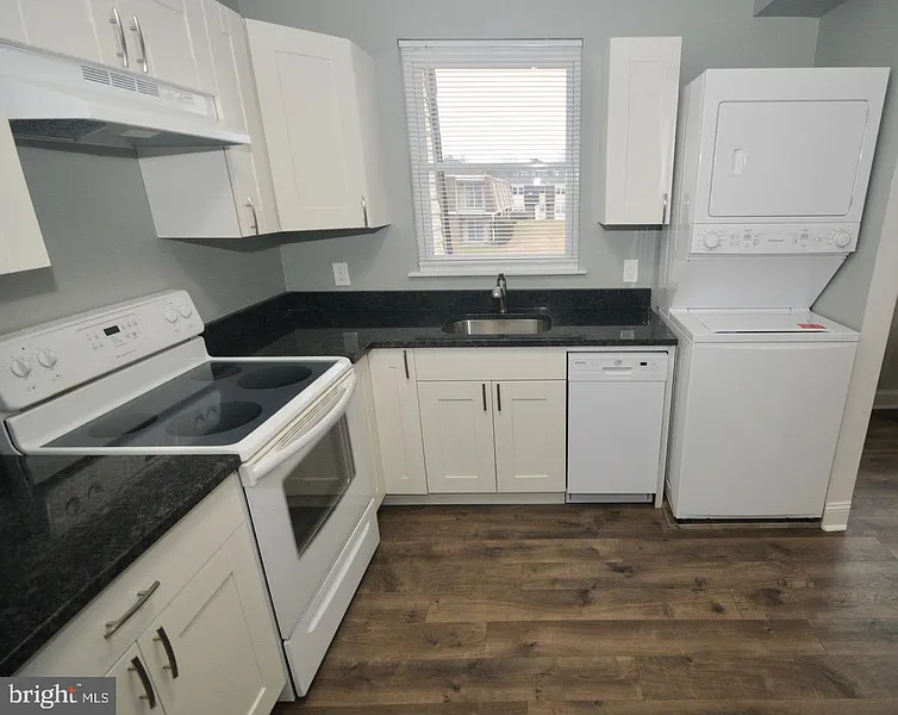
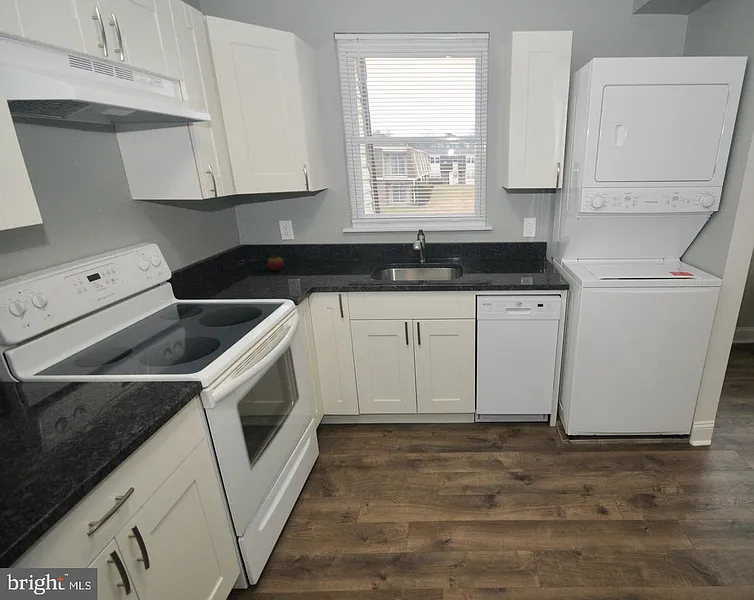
+ fruit [266,254,285,272]
